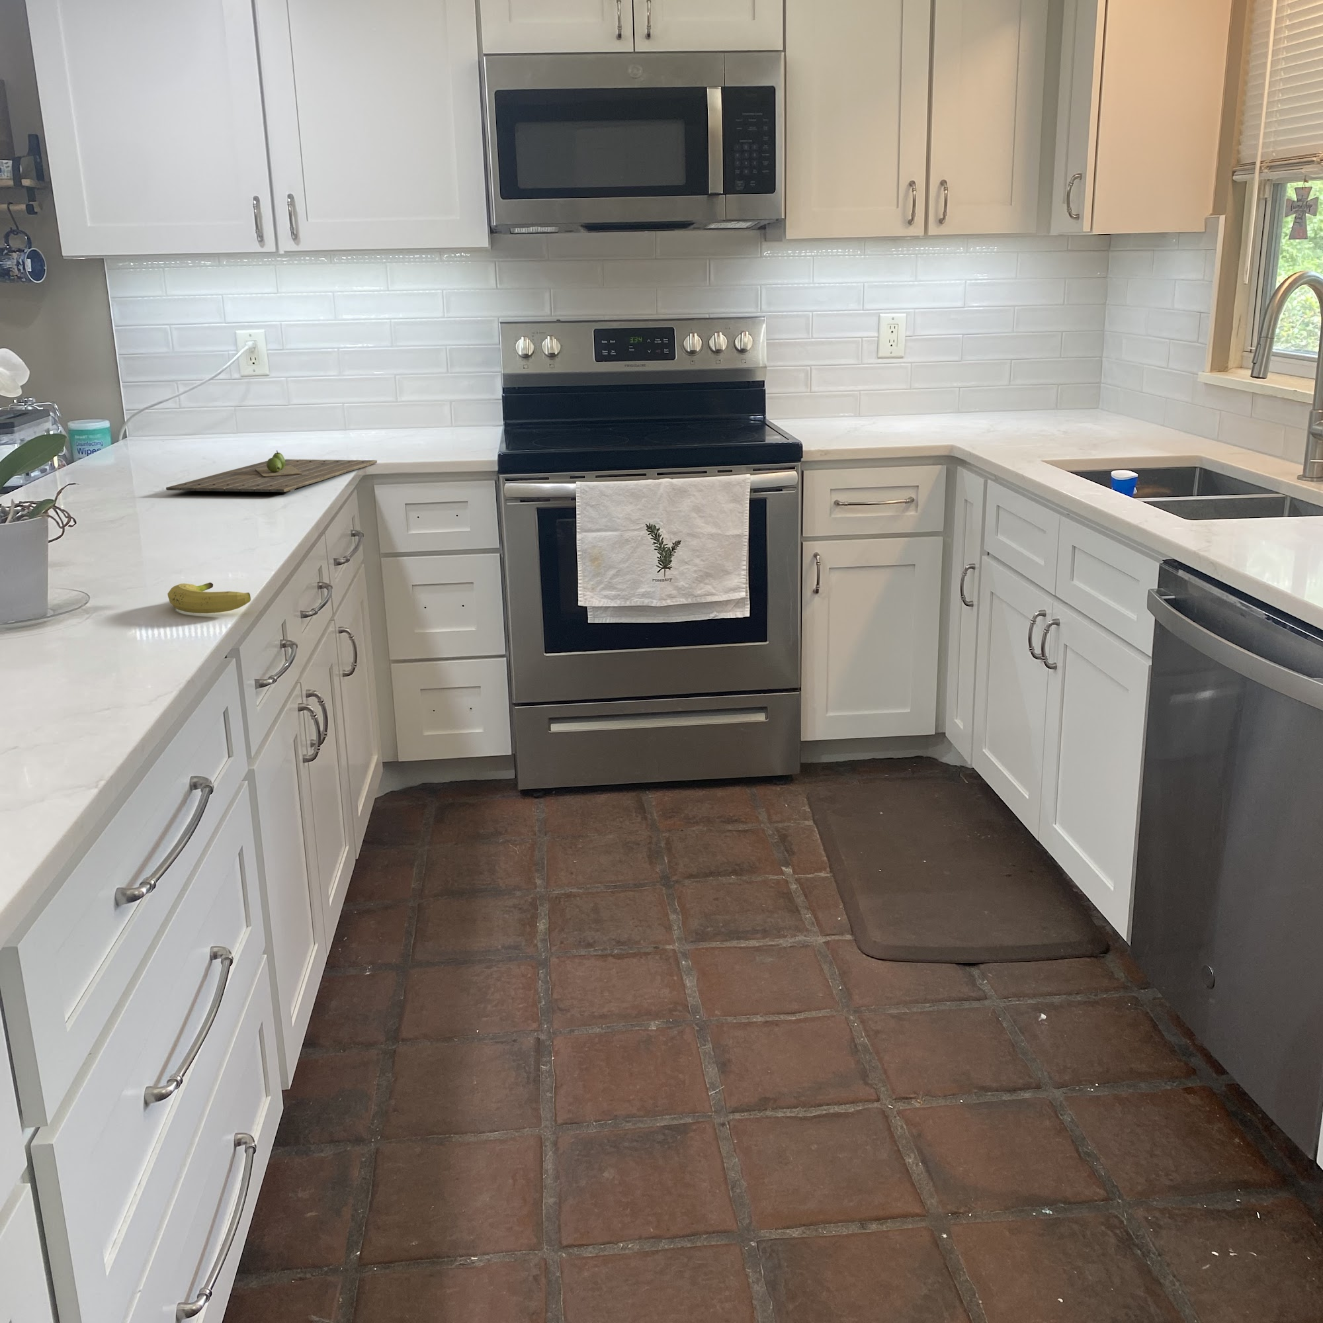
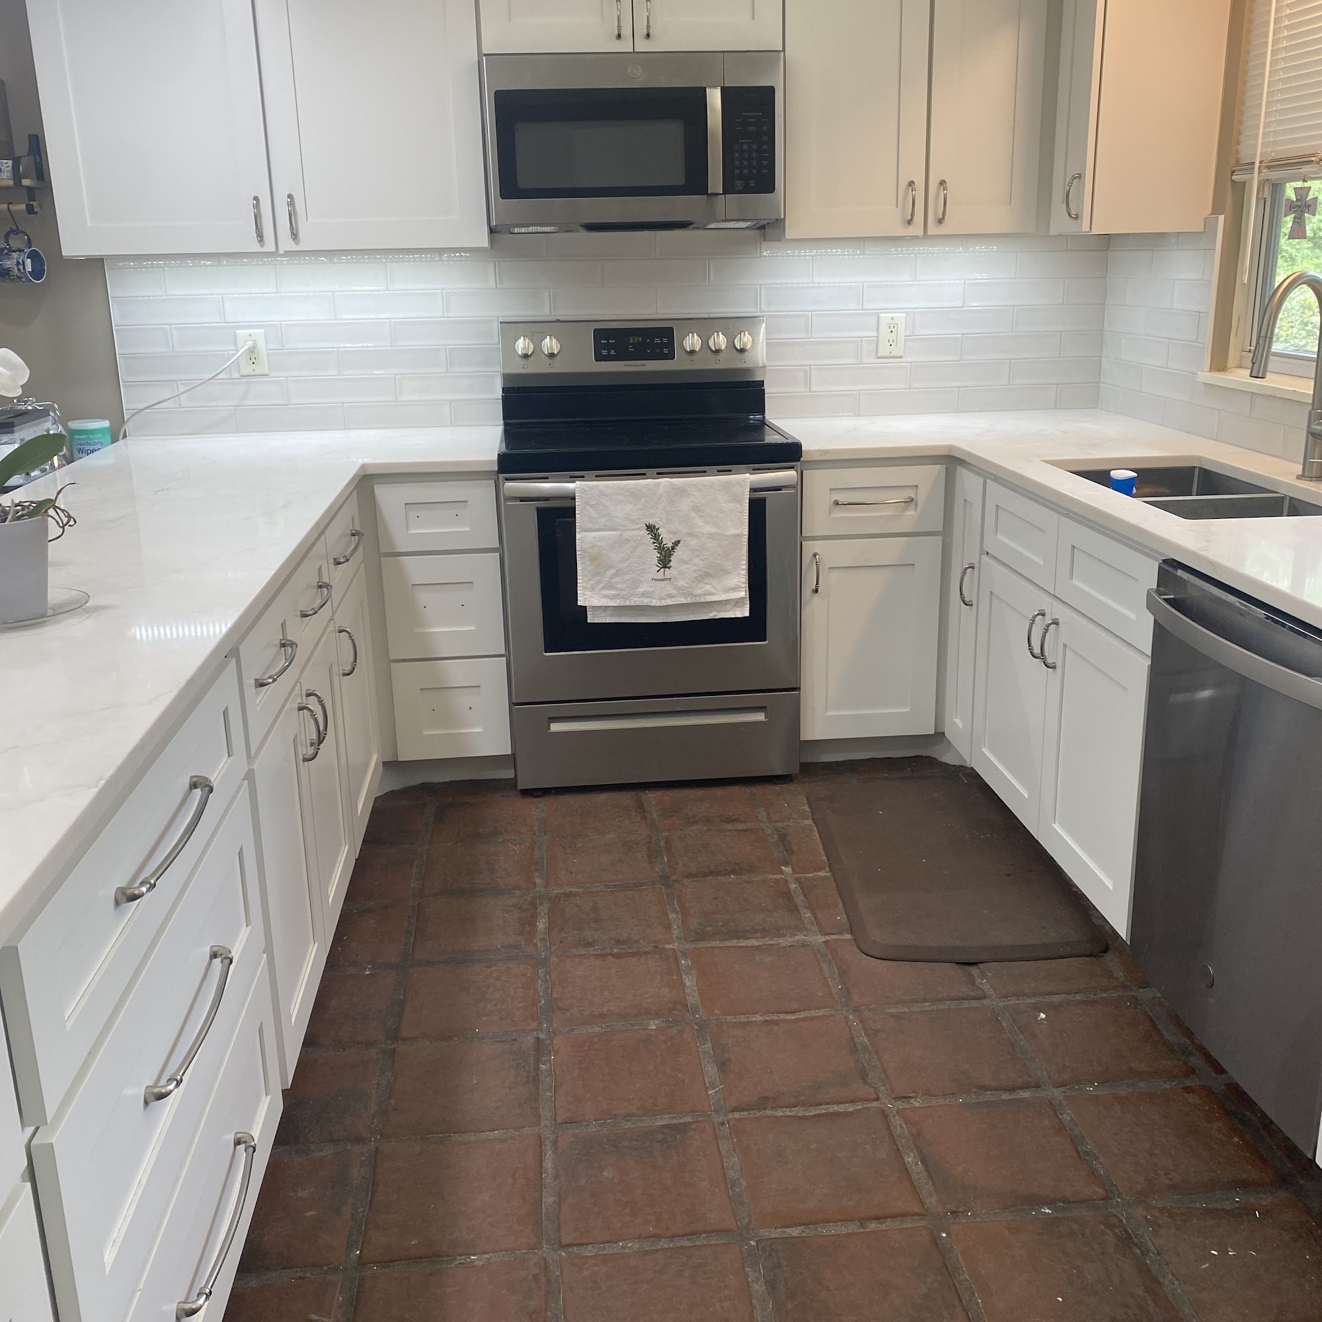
- cutting board [165,449,378,493]
- fruit [167,582,251,614]
